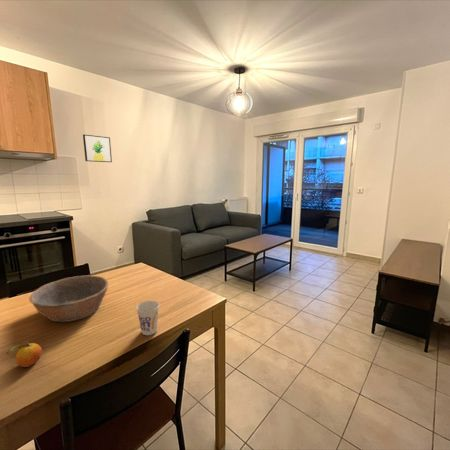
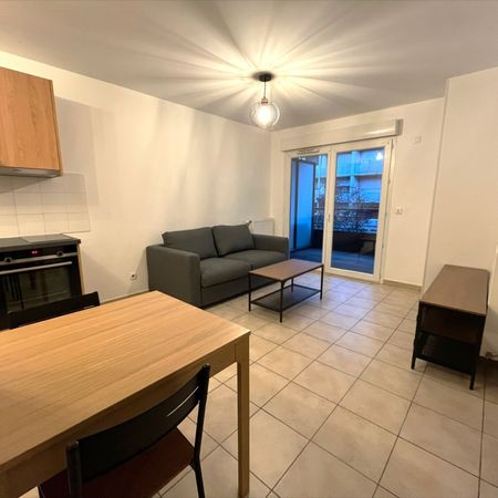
- fruit [5,338,43,368]
- bowl [28,274,110,323]
- cup [135,300,160,336]
- wall art [82,134,113,163]
